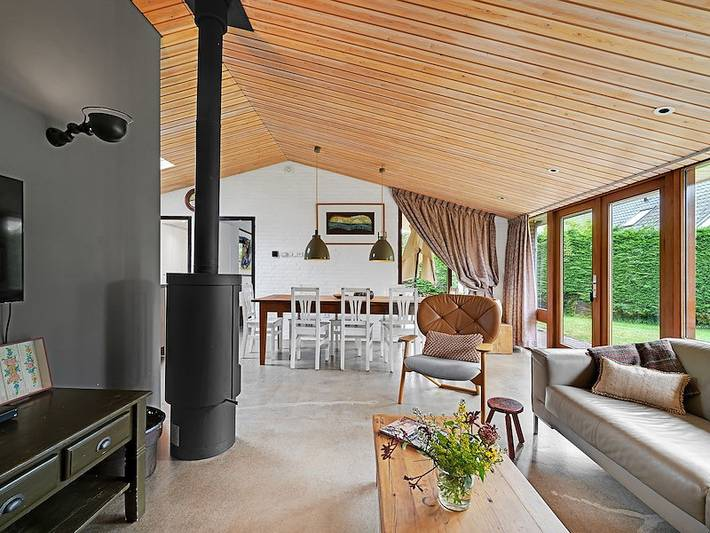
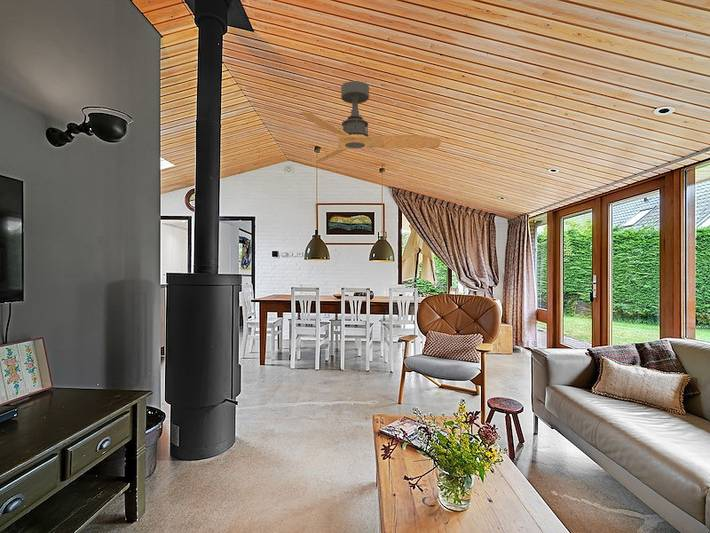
+ ceiling fan [299,80,442,164]
